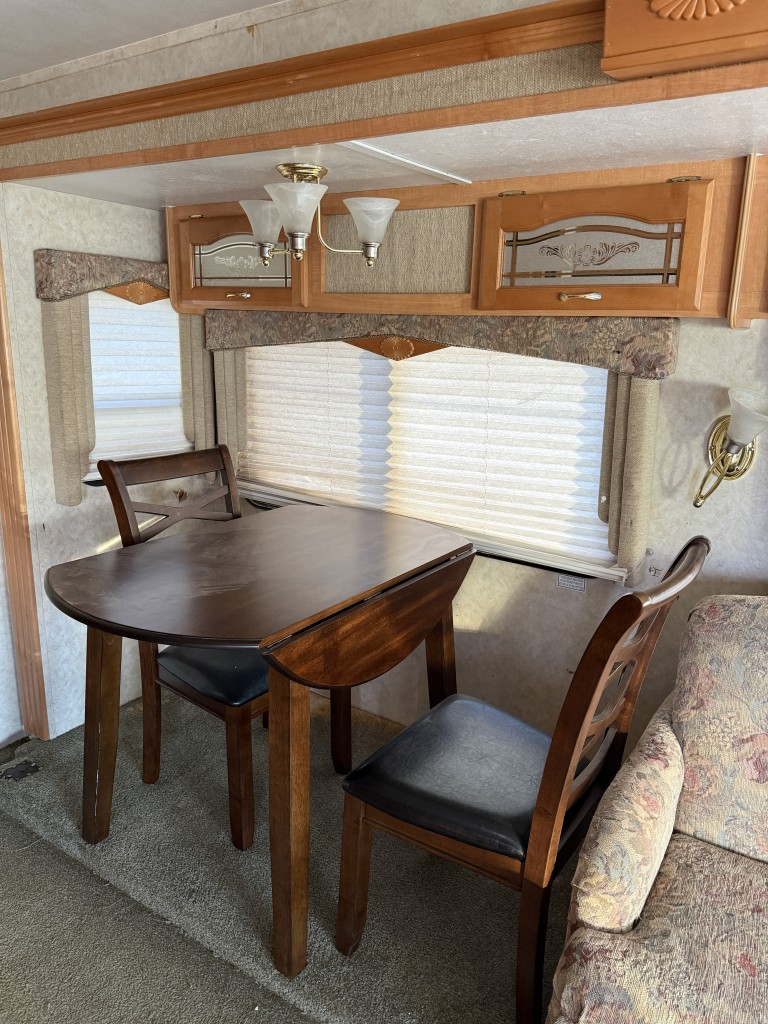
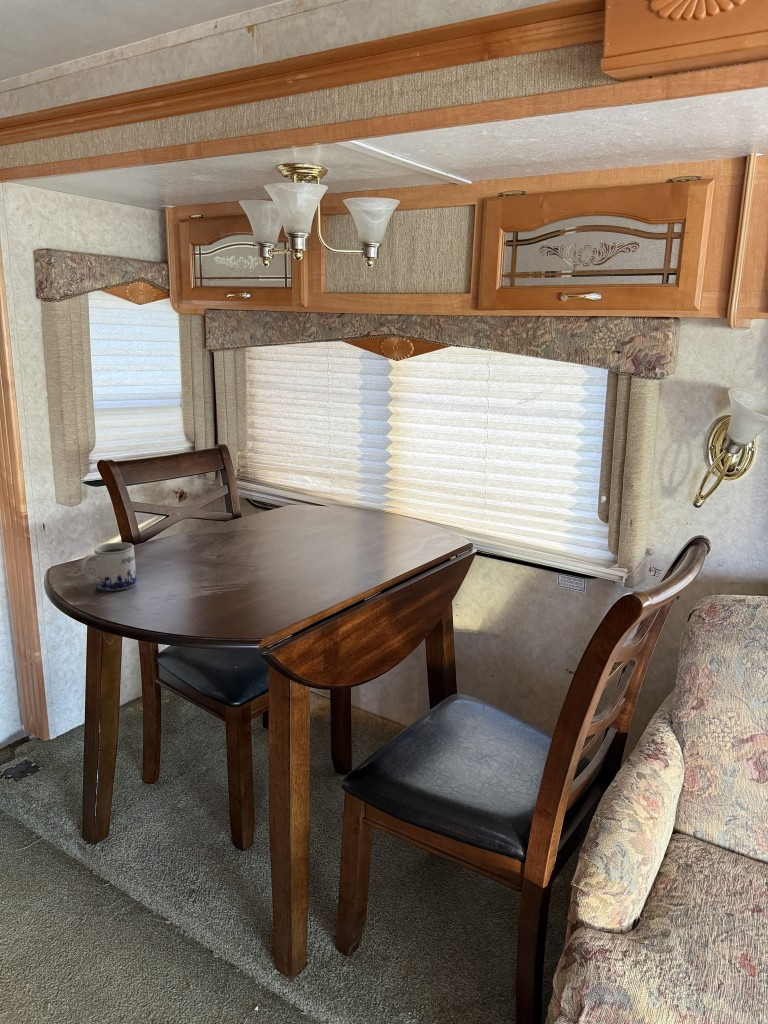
+ mug [80,541,137,591]
